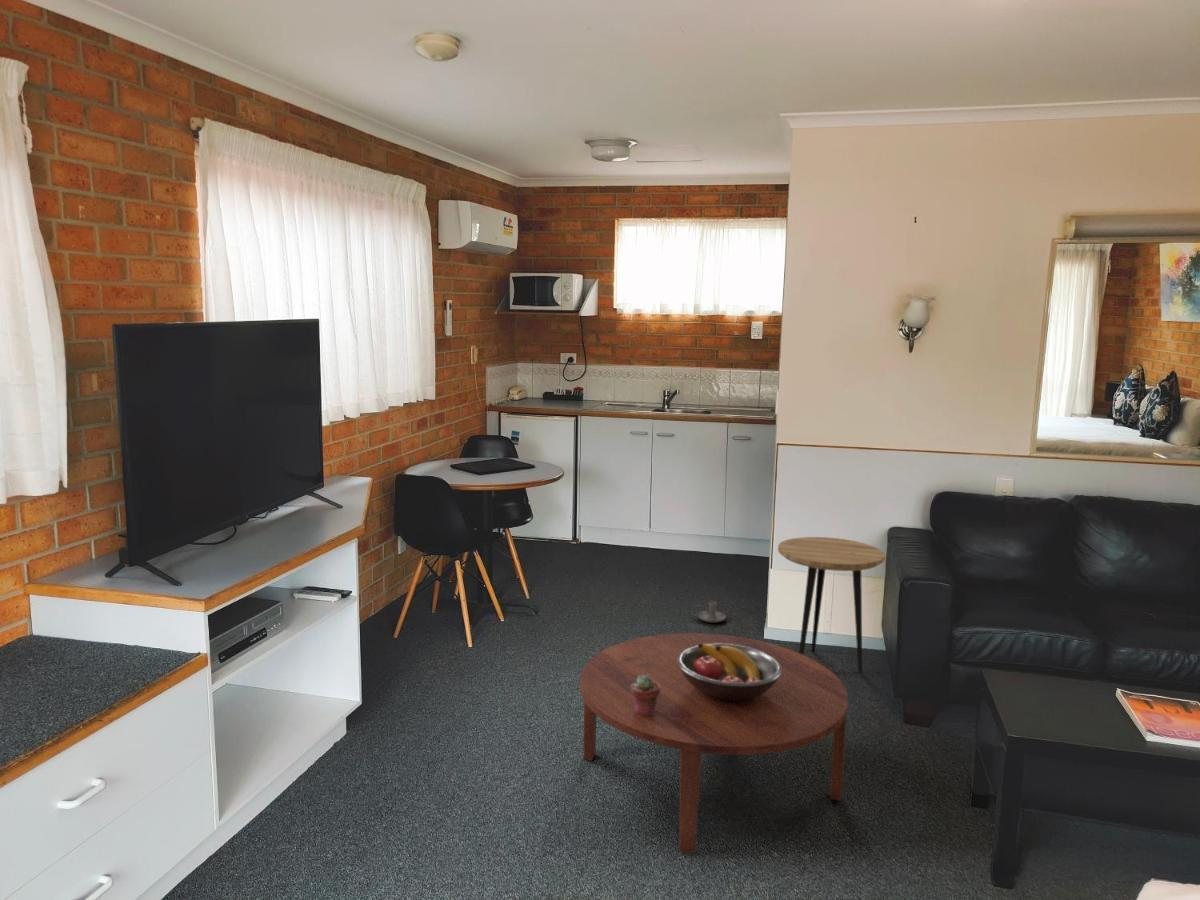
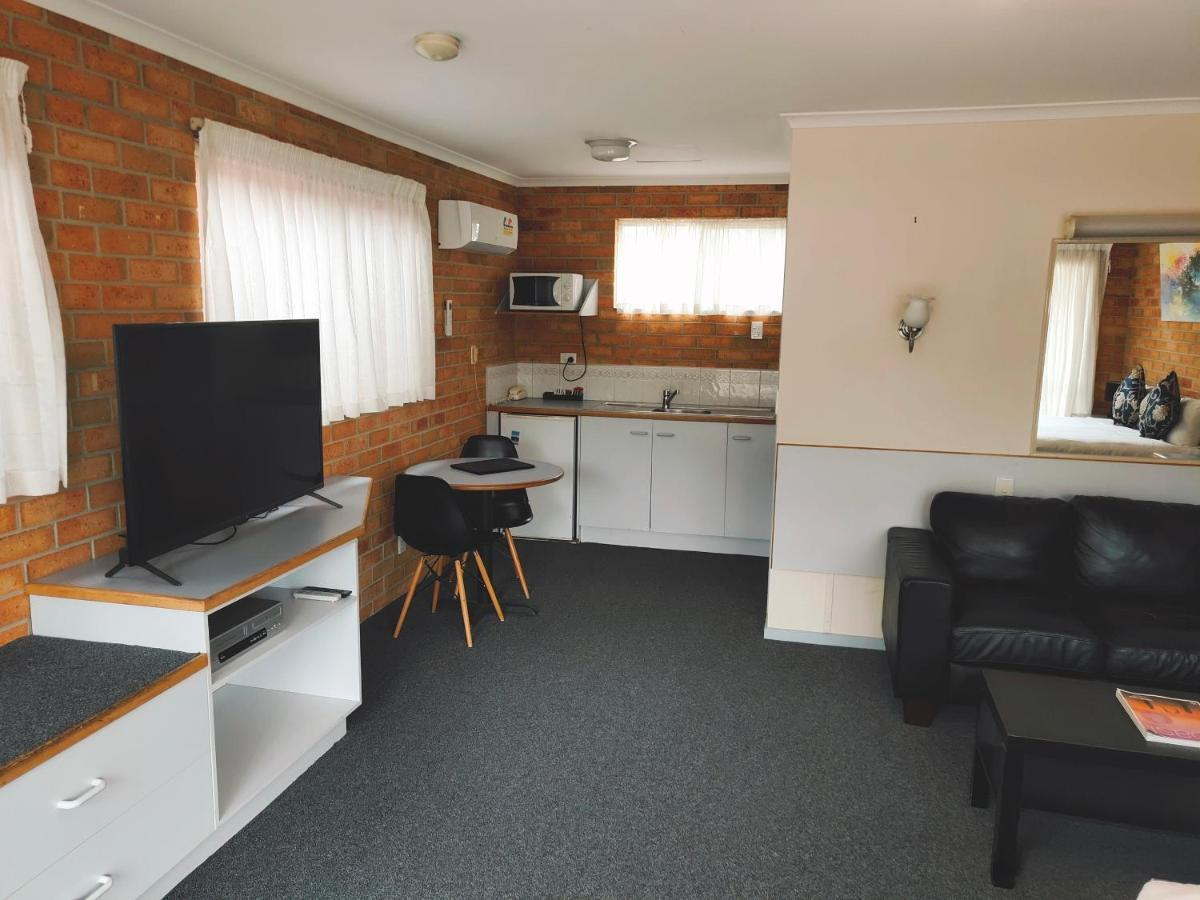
- potted succulent [631,675,660,716]
- side table [777,536,886,673]
- coffee table [579,632,849,855]
- fruit bowl [677,643,782,701]
- candle holder [691,600,727,623]
